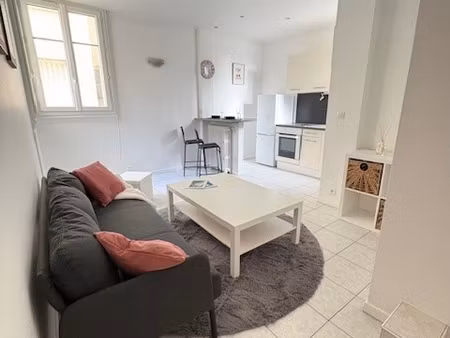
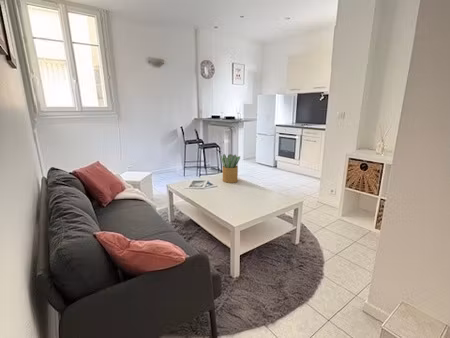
+ potted plant [219,153,241,184]
